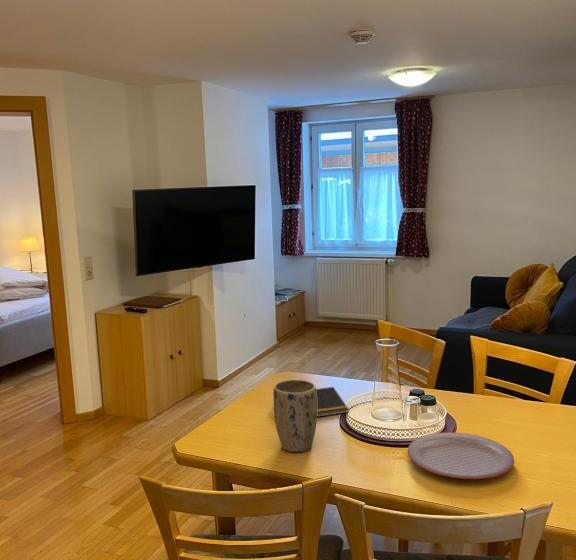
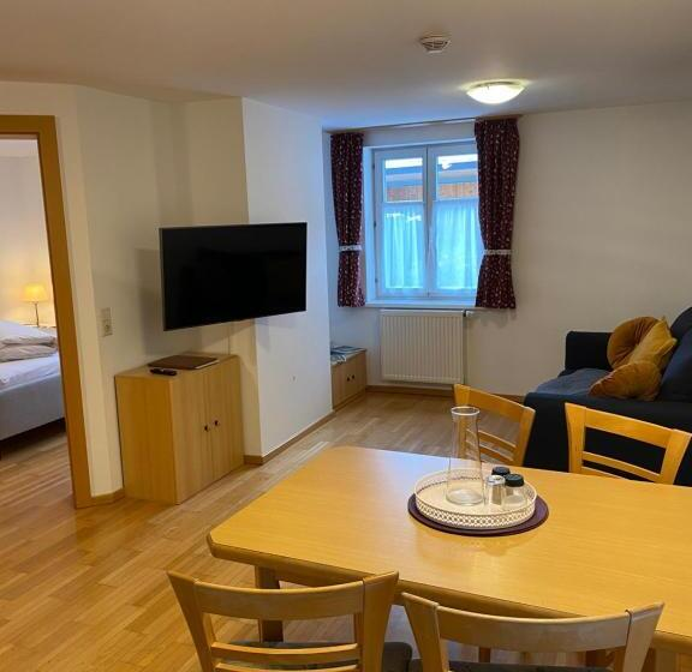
- notepad [316,386,350,418]
- plate [407,431,515,480]
- plant pot [272,379,318,453]
